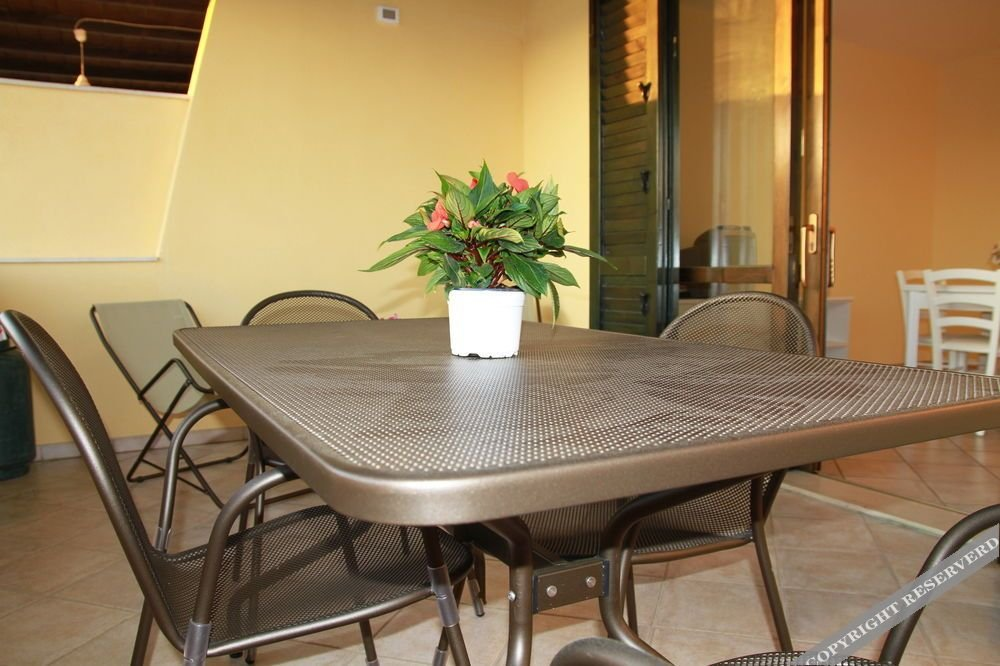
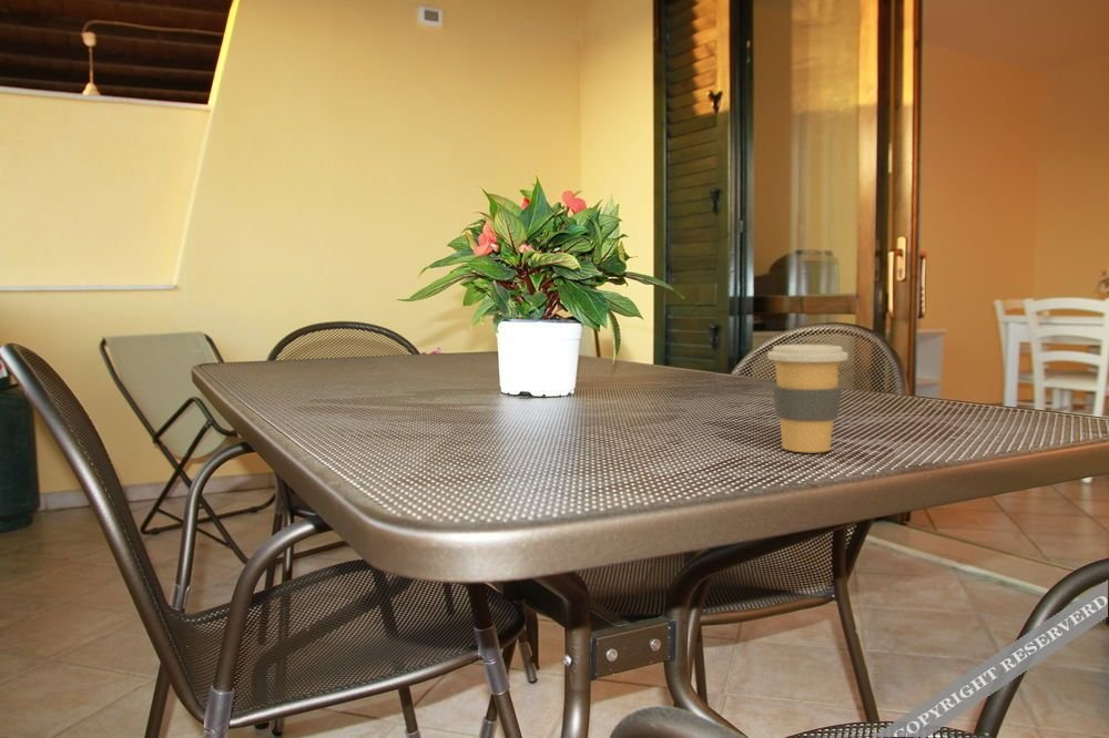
+ coffee cup [766,344,849,453]
